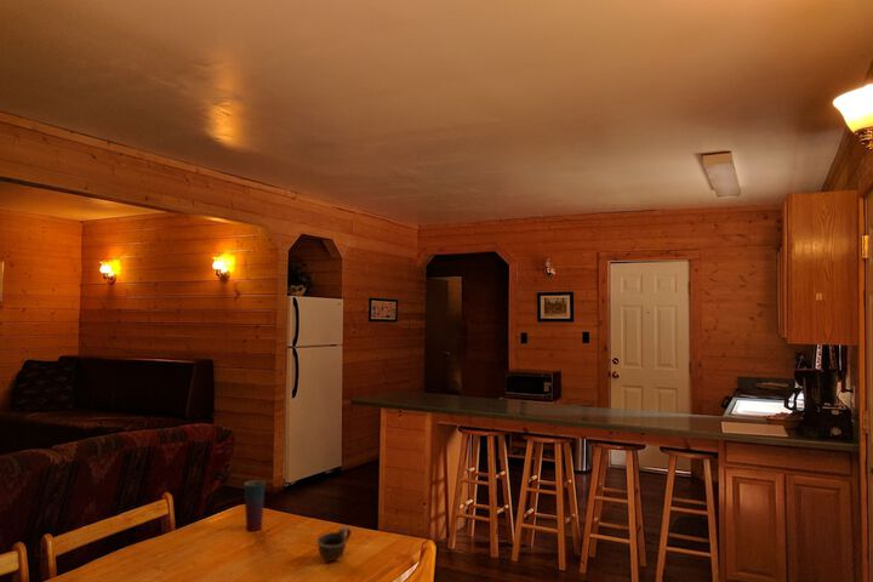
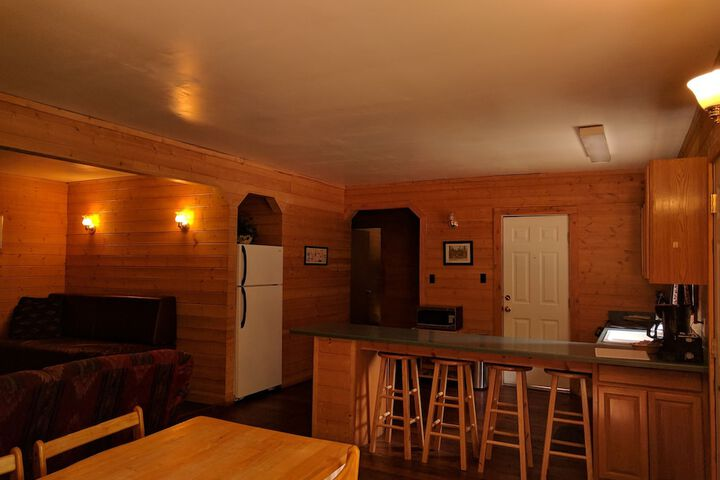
- cup [242,479,267,532]
- cup [316,525,353,563]
